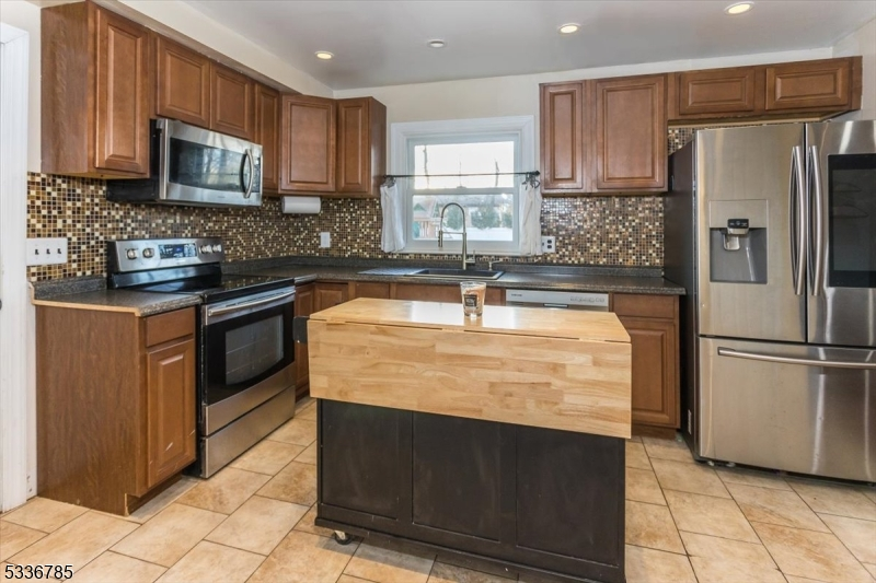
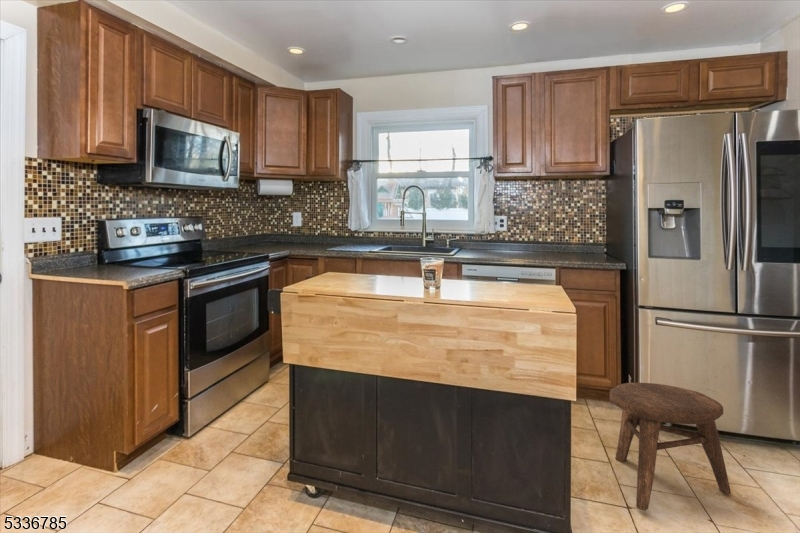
+ stool [609,382,732,512]
